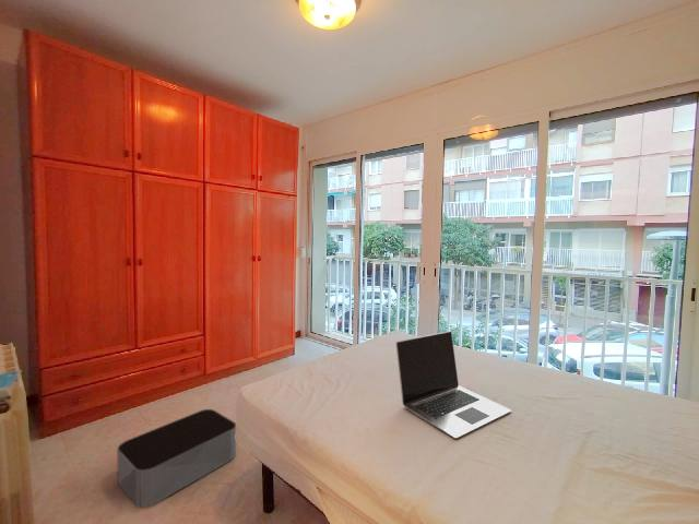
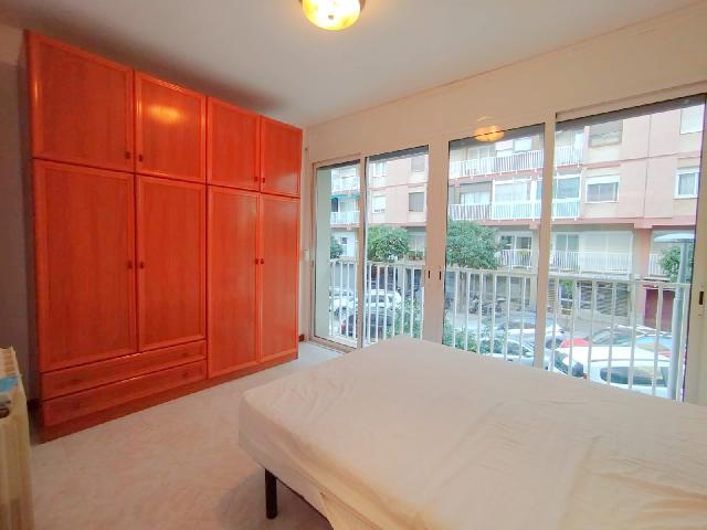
- storage bin [116,408,237,509]
- laptop [395,330,512,439]
